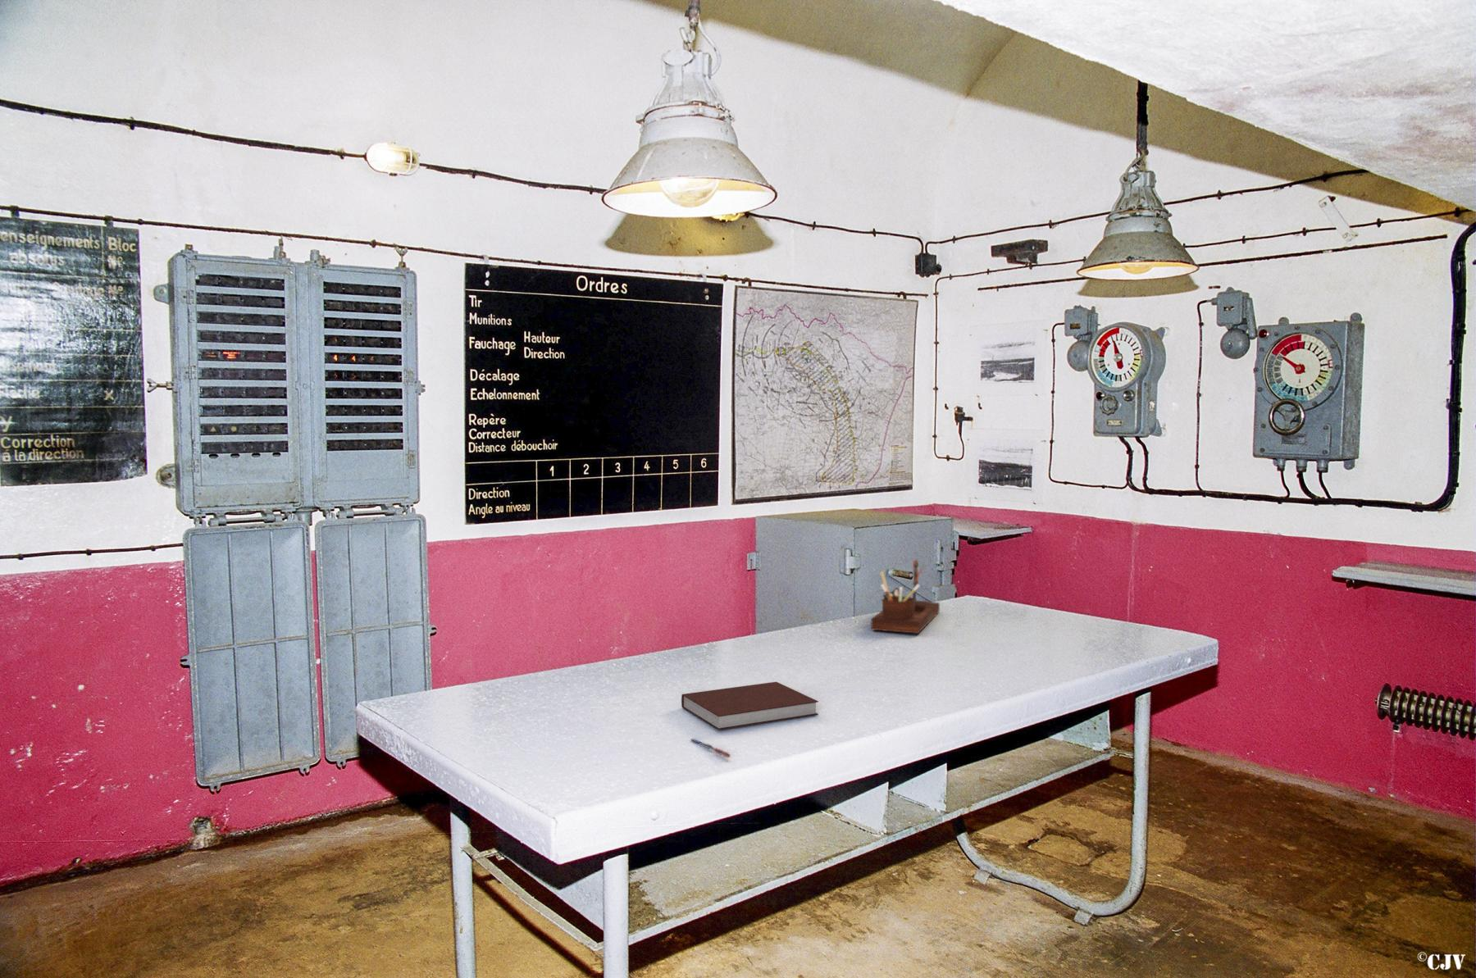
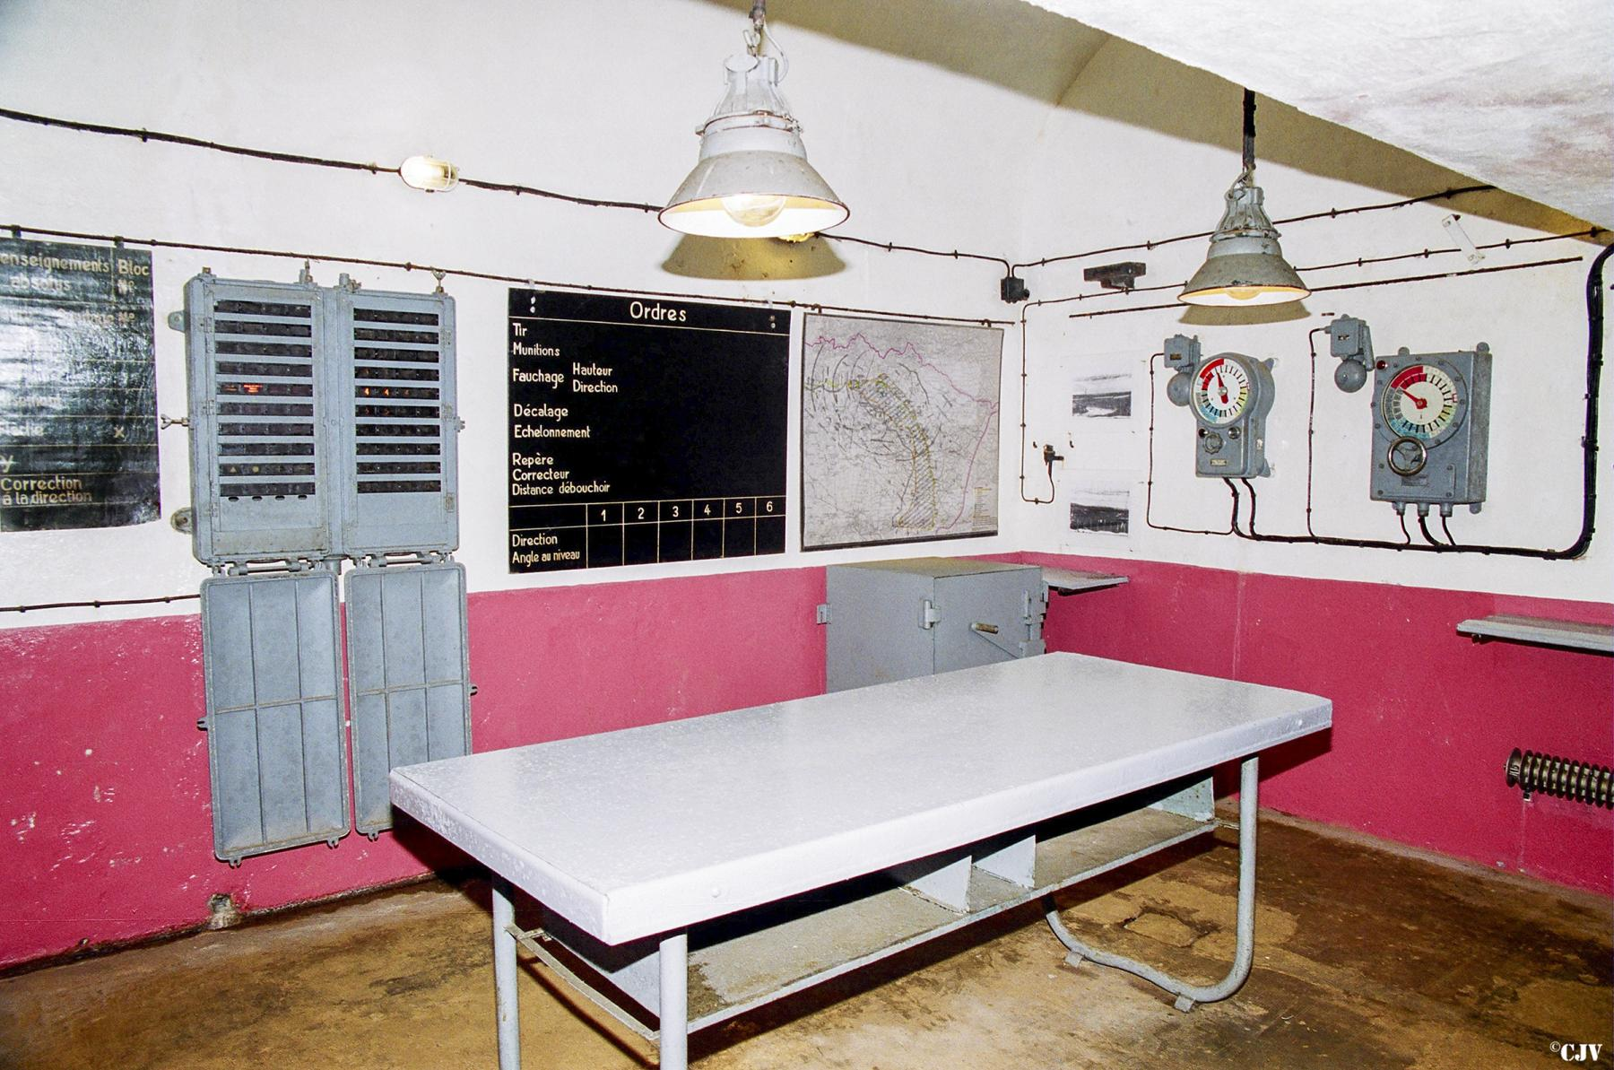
- notebook [680,681,819,730]
- desk organizer [870,559,941,634]
- pen [690,738,730,759]
